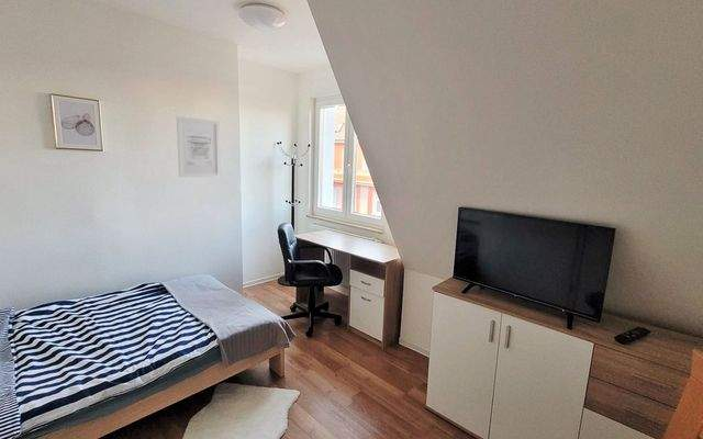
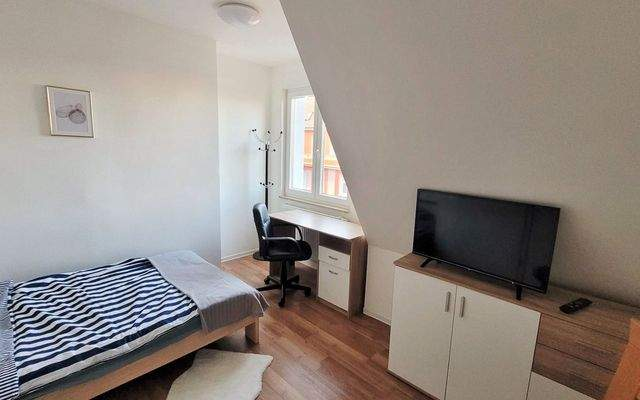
- wall art [176,115,222,178]
